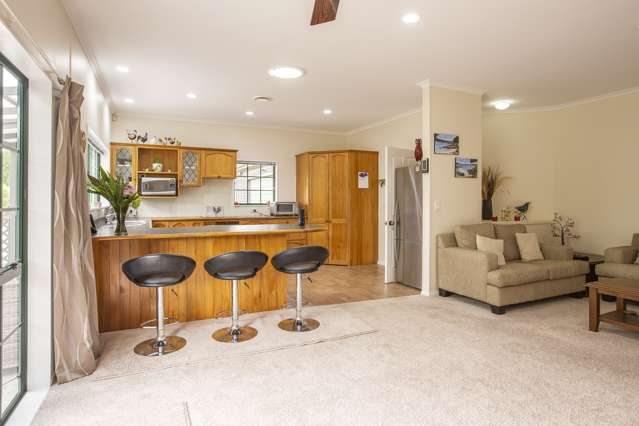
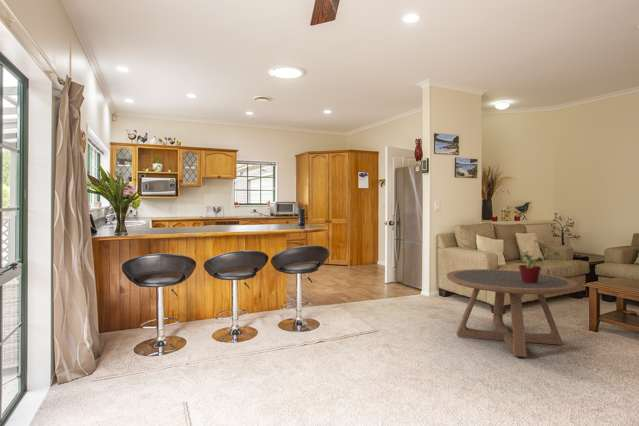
+ potted plant [518,239,562,284]
+ coffee table [446,268,578,358]
